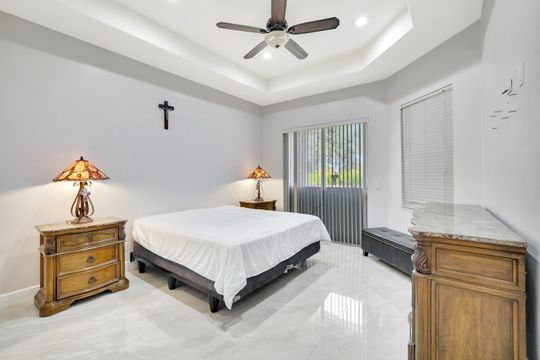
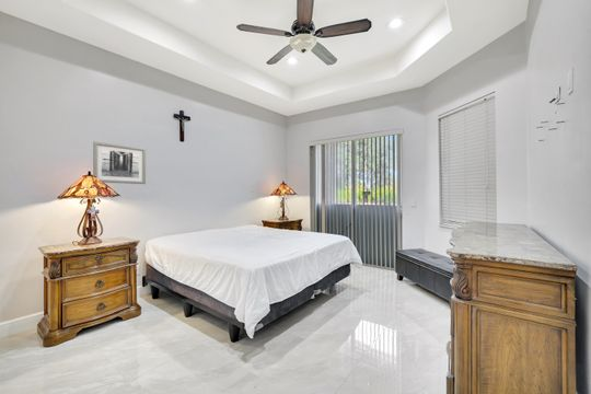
+ wall art [92,141,147,185]
